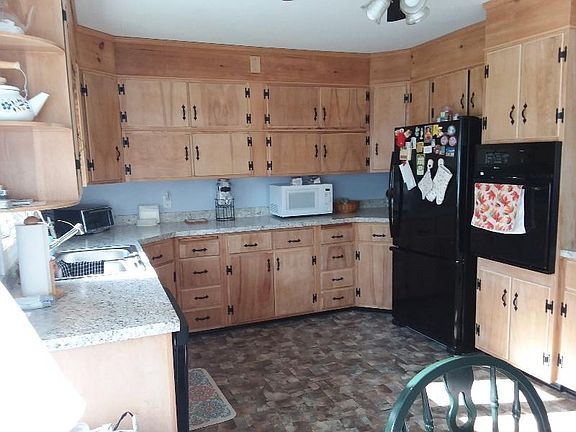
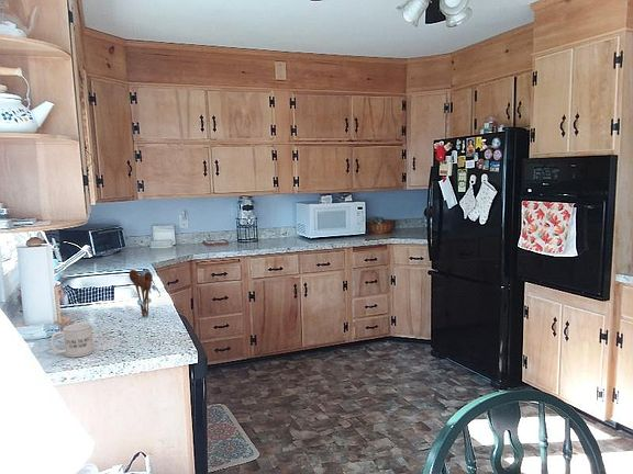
+ mug [49,321,95,359]
+ utensil holder [129,269,154,318]
